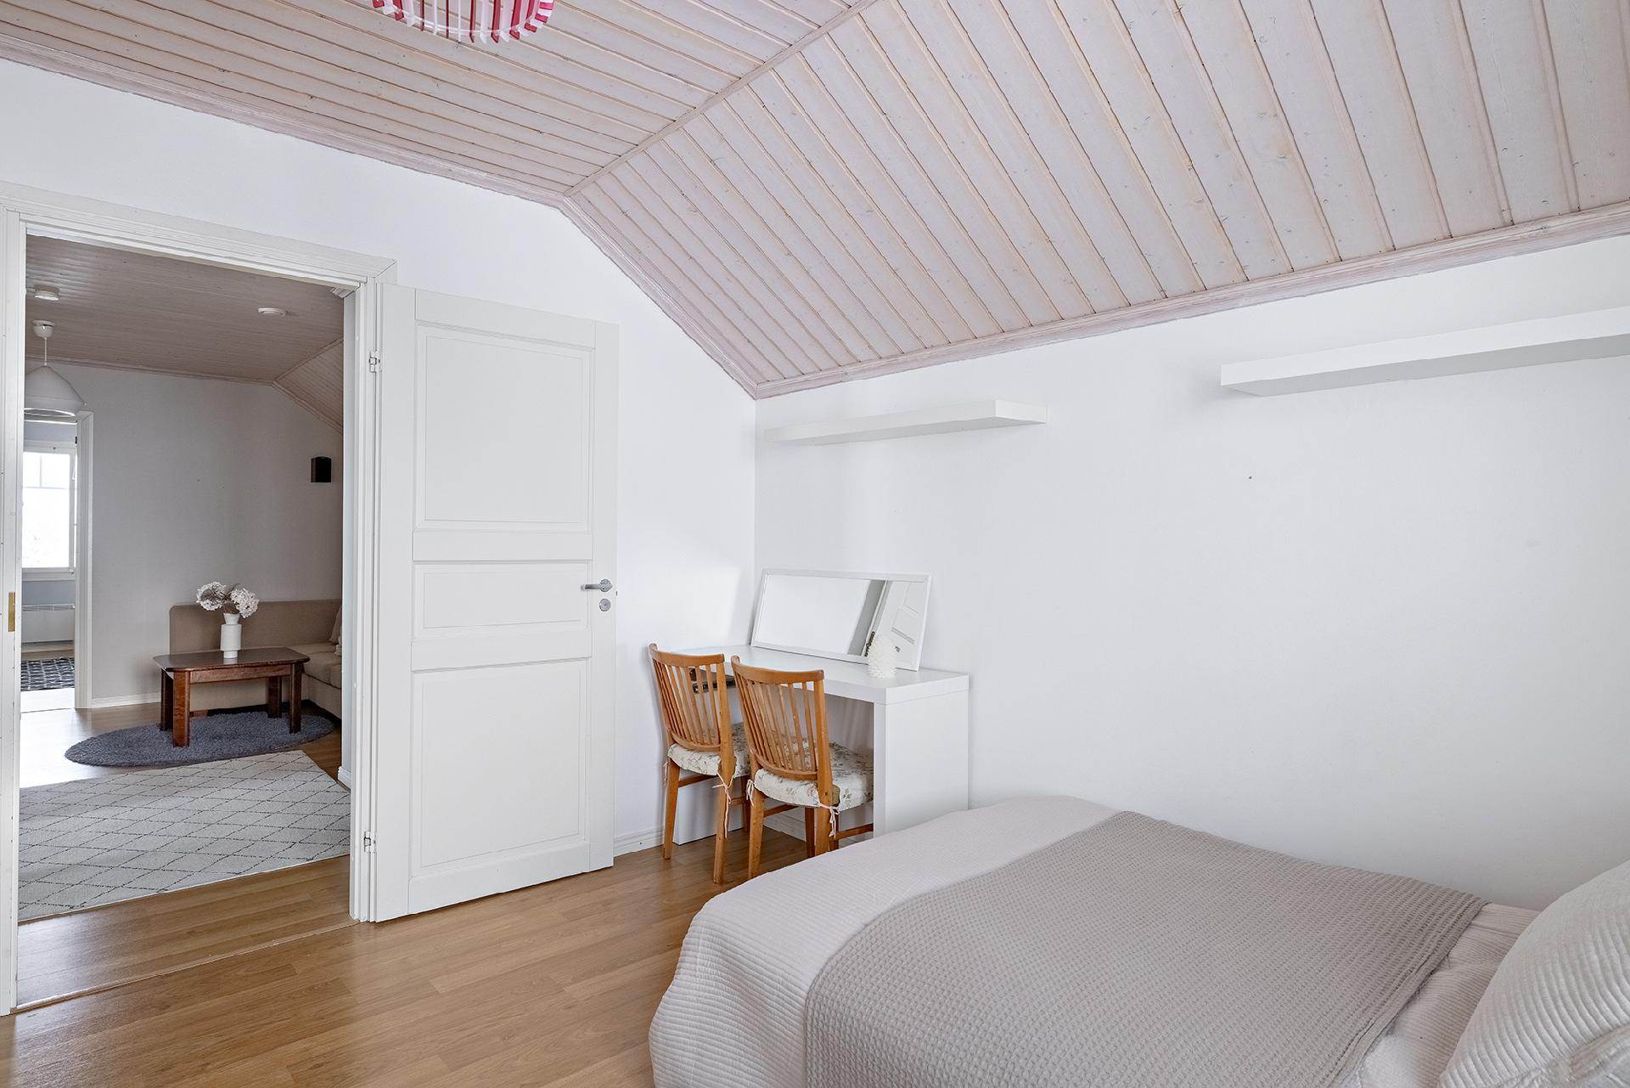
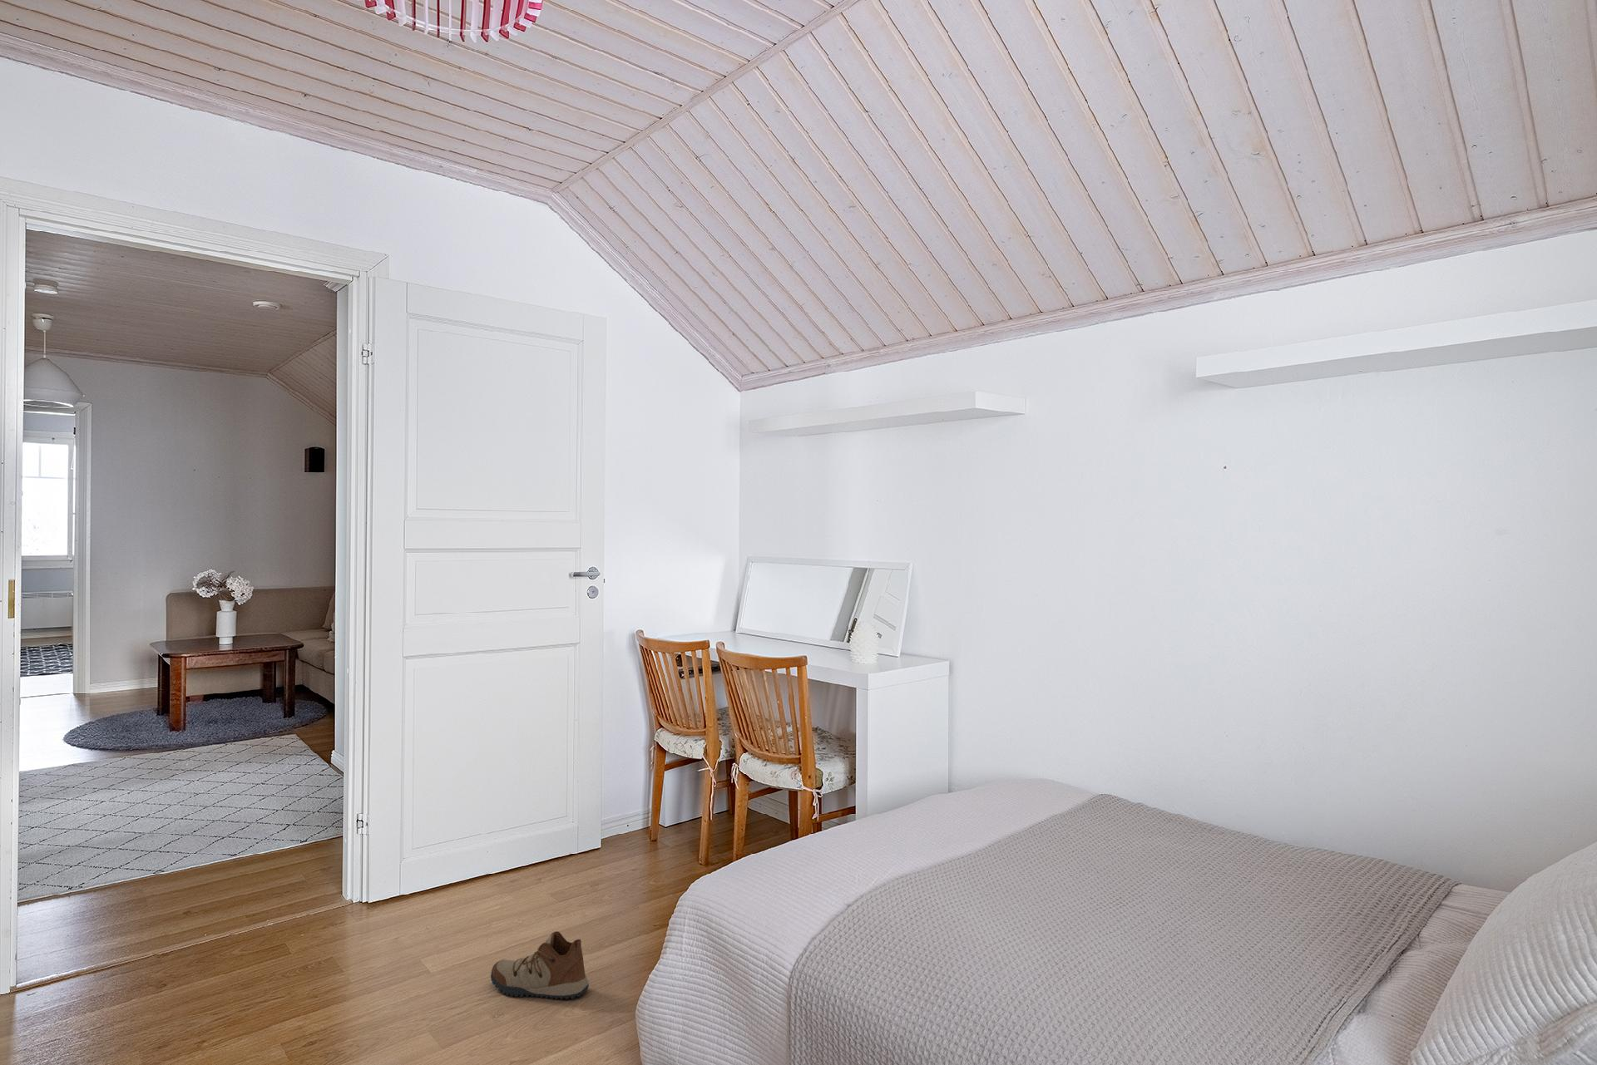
+ shoe [490,931,590,1000]
